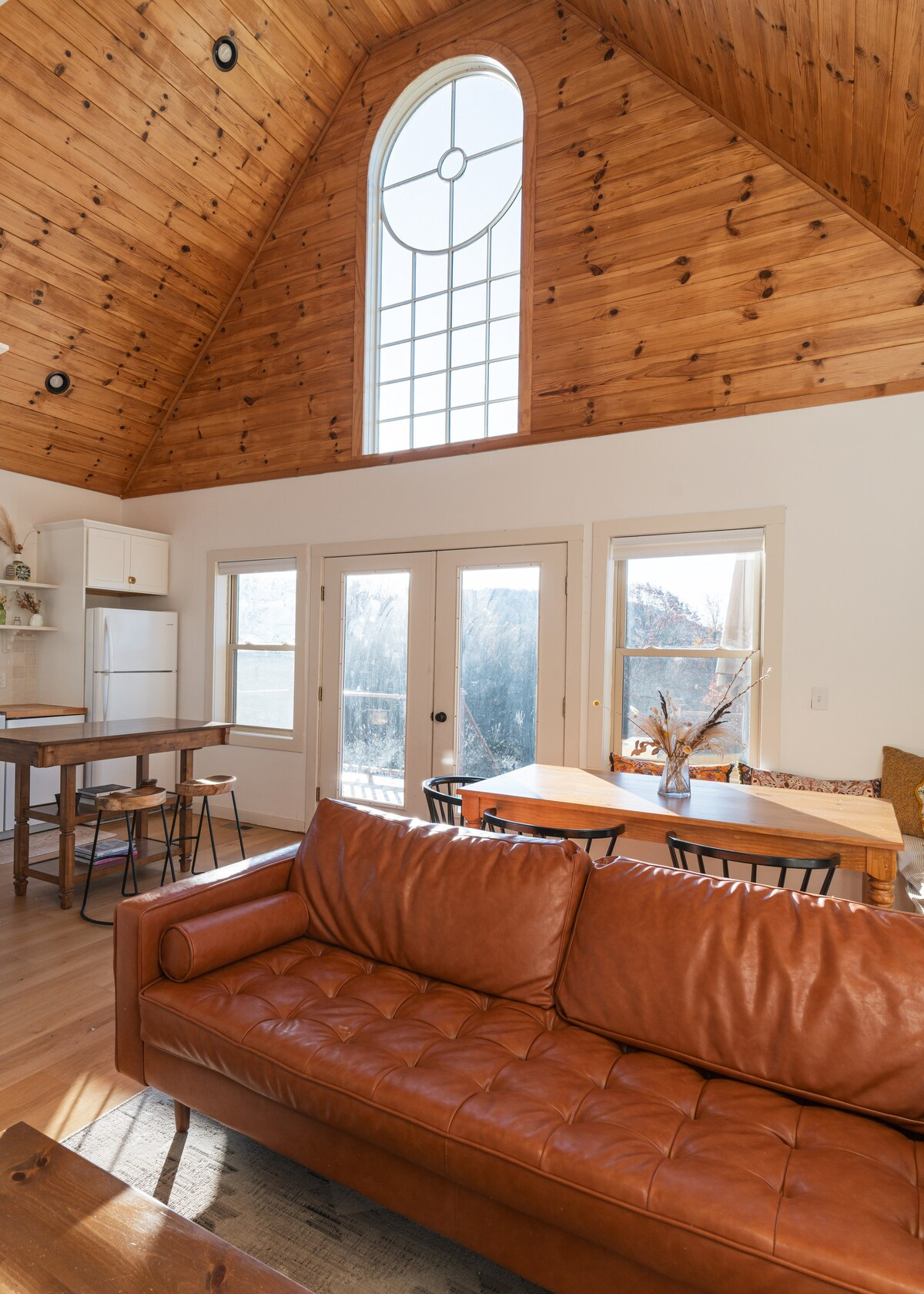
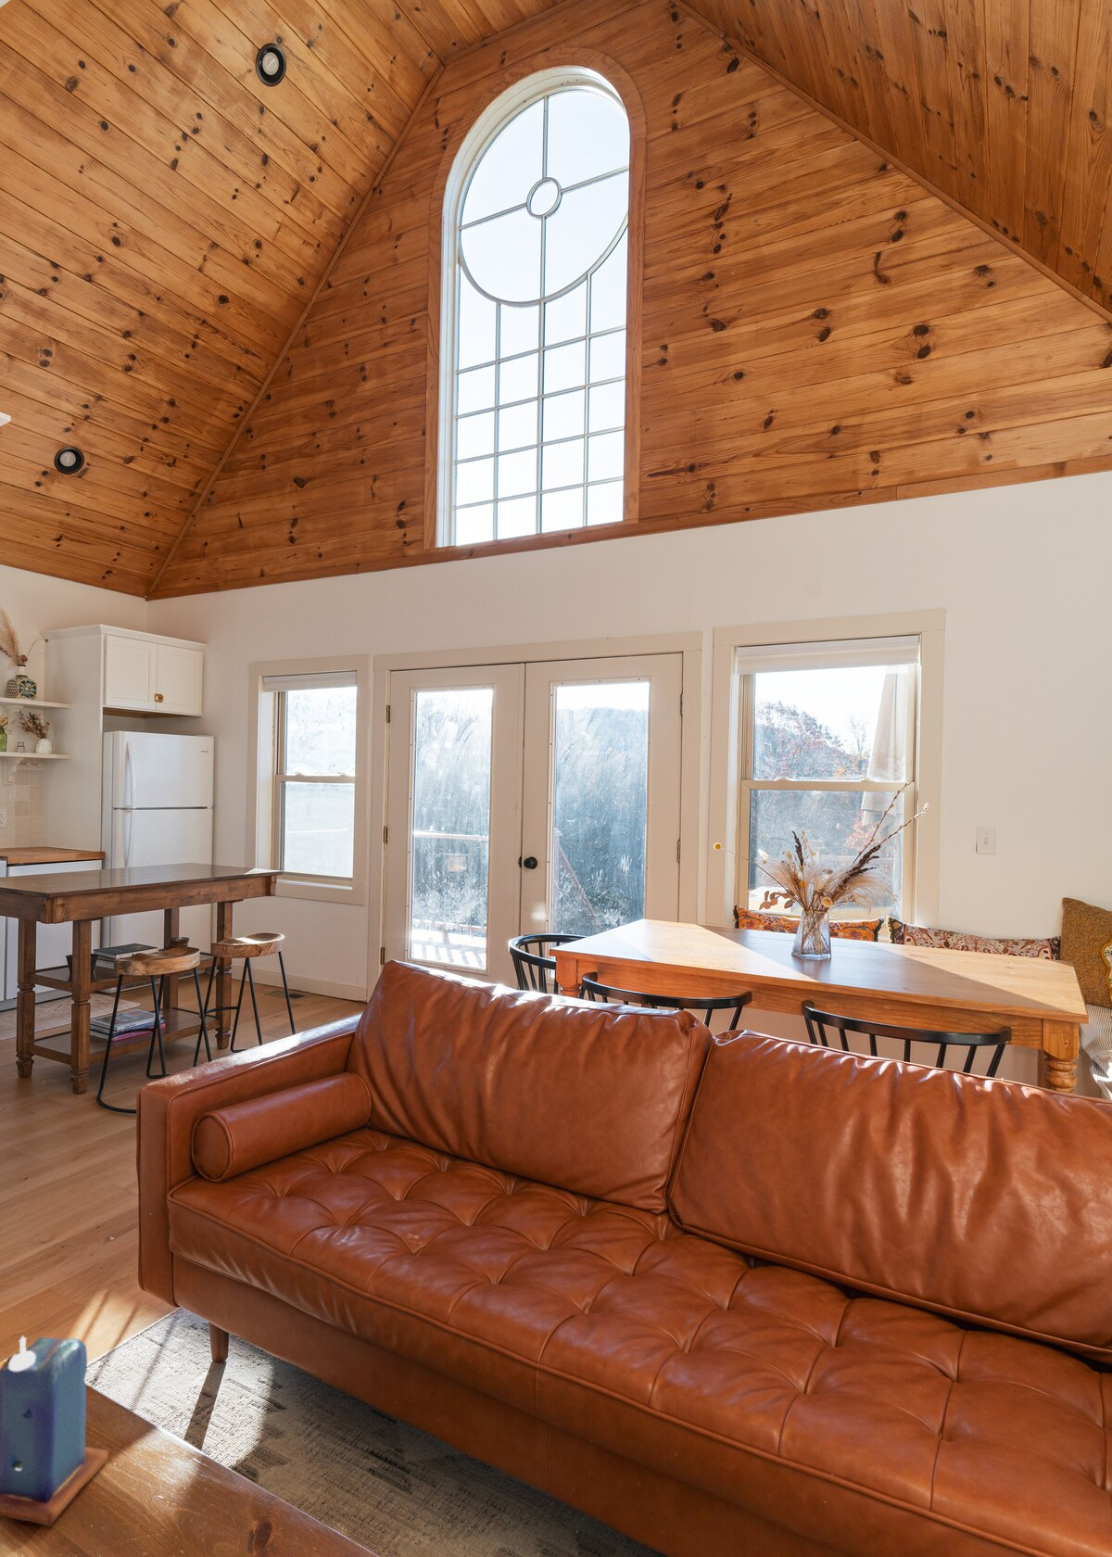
+ candle [0,1336,110,1527]
